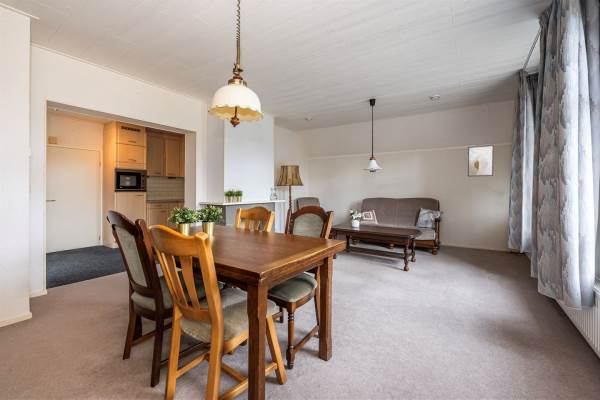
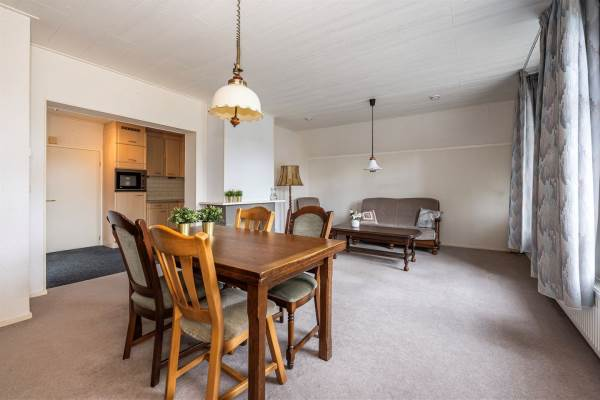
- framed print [467,144,494,178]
